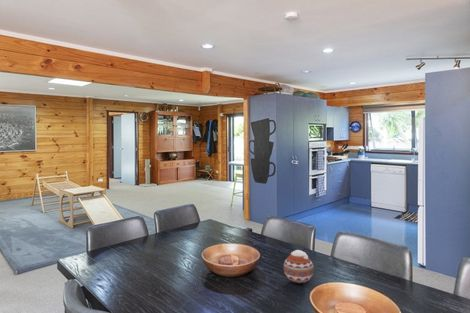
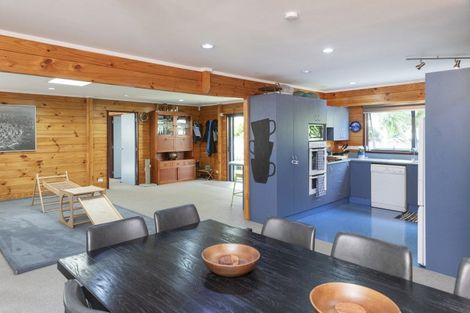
- decorative ball [283,249,315,284]
